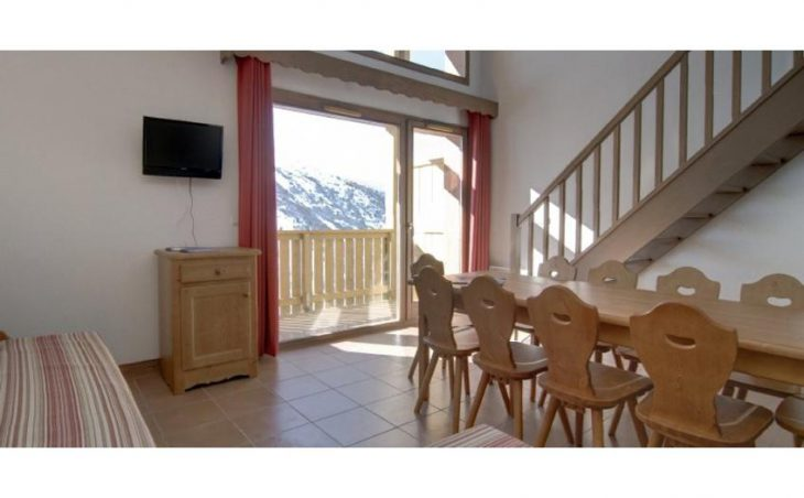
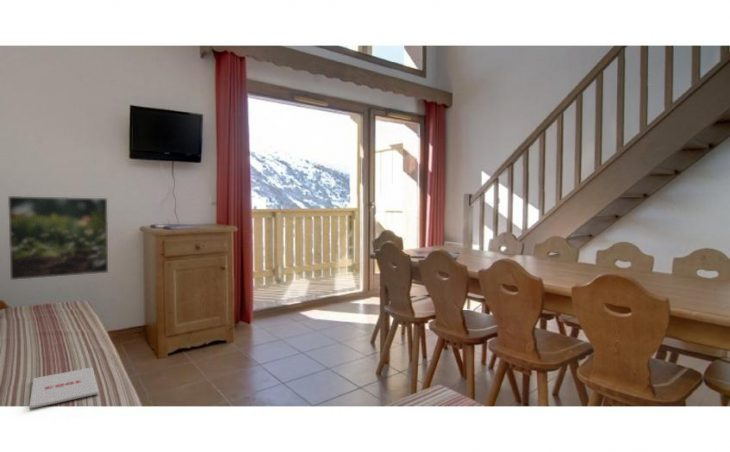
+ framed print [7,195,109,281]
+ magazine [28,367,99,410]
